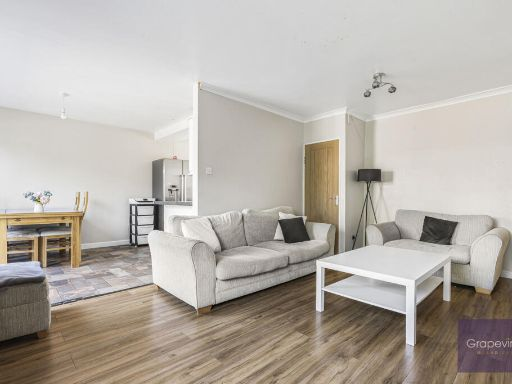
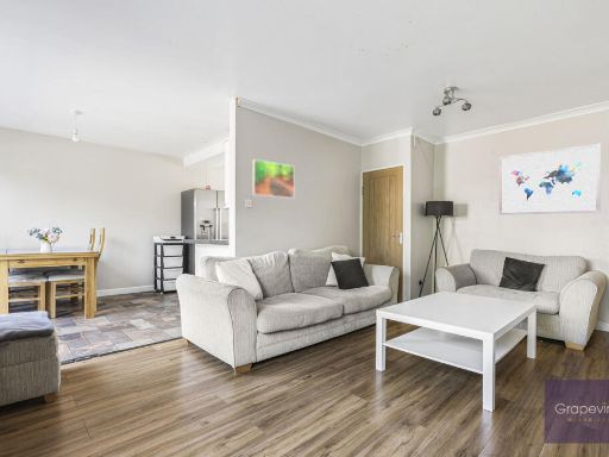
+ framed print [251,158,296,200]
+ wall art [498,143,602,215]
